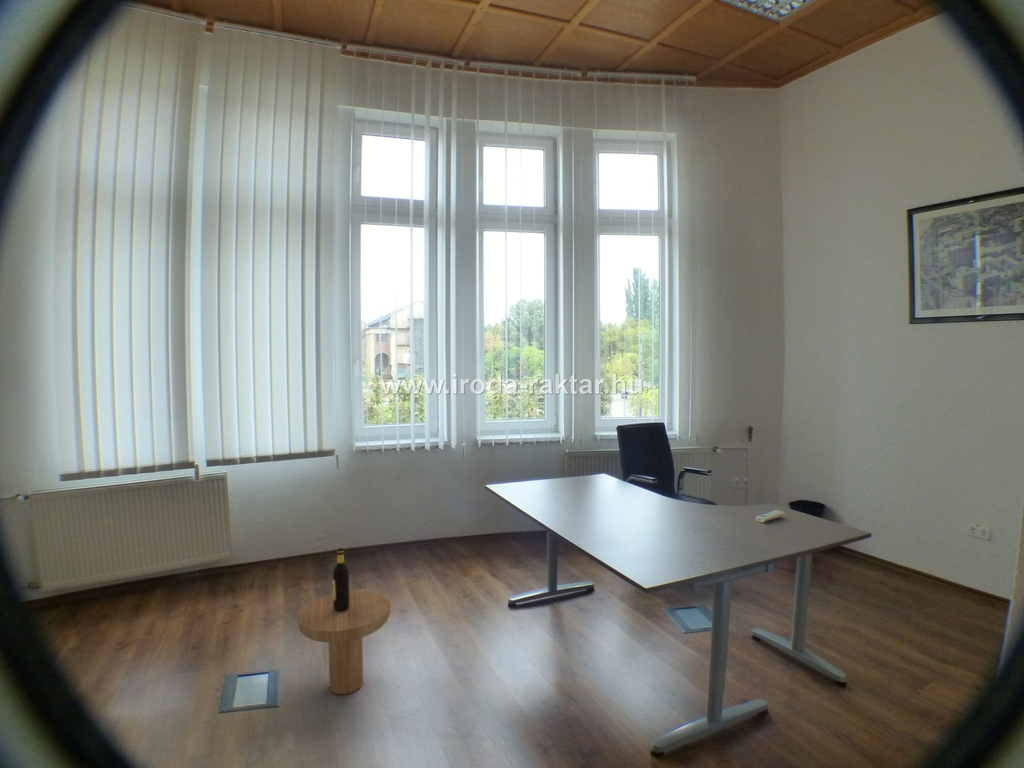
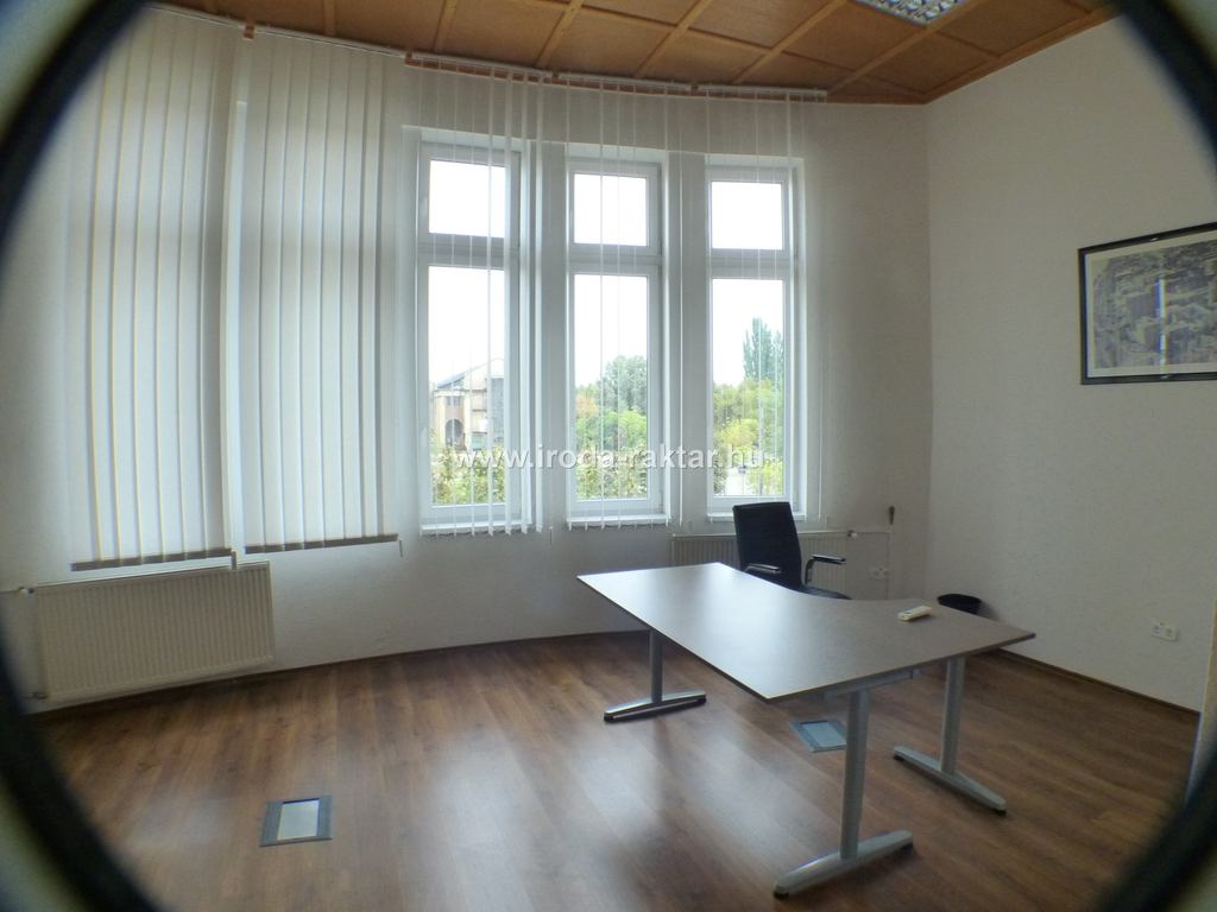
- side table [297,547,391,695]
